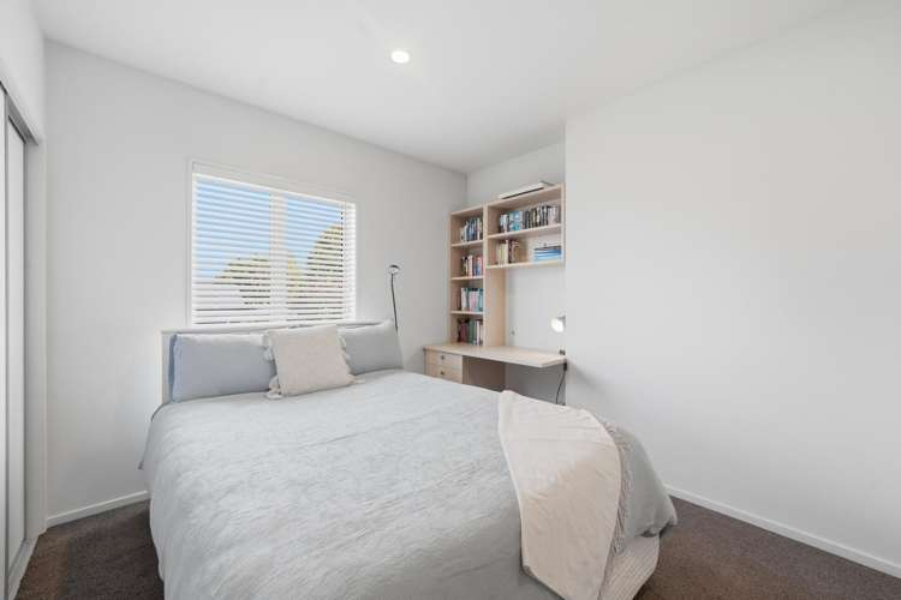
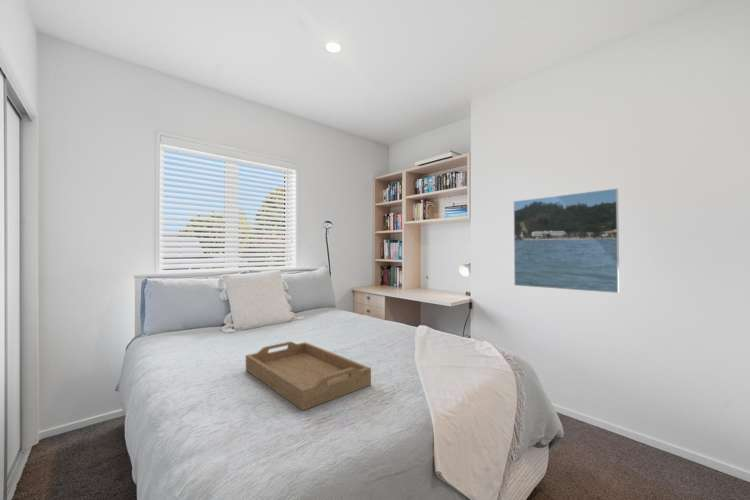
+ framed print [513,188,620,294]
+ serving tray [245,341,372,411]
